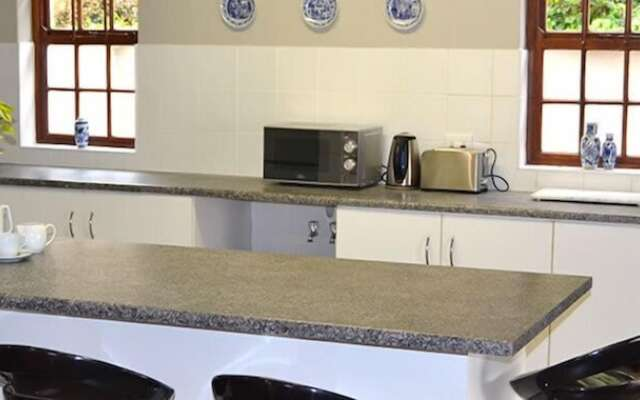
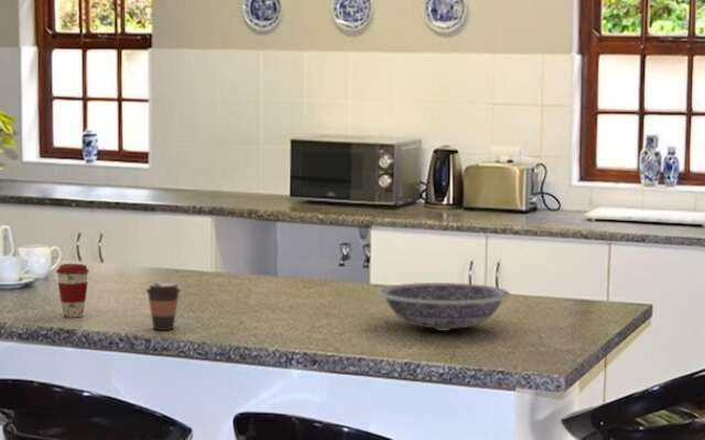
+ bowl [377,282,511,330]
+ coffee cup [55,263,90,319]
+ coffee cup [144,282,182,331]
